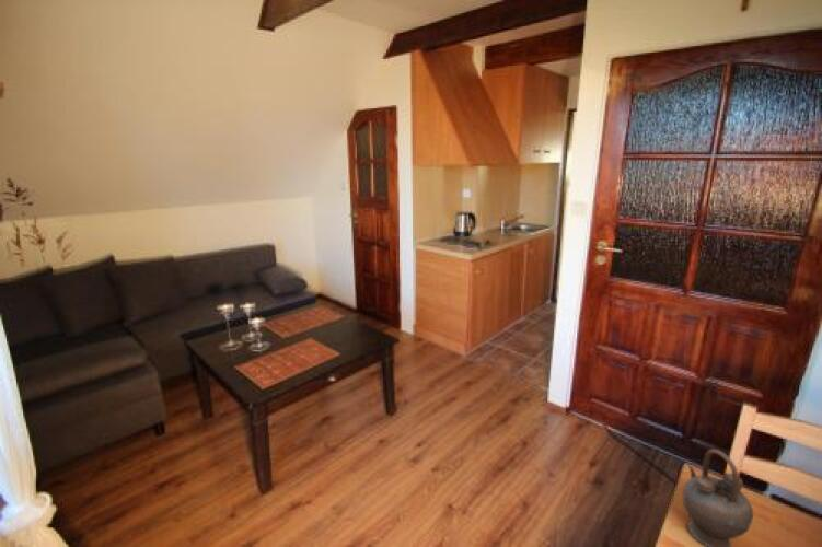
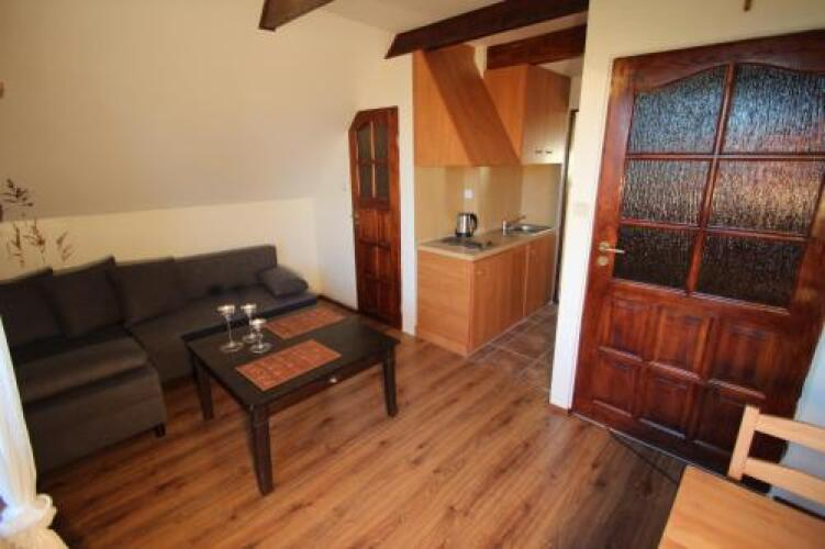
- teapot [682,449,754,547]
